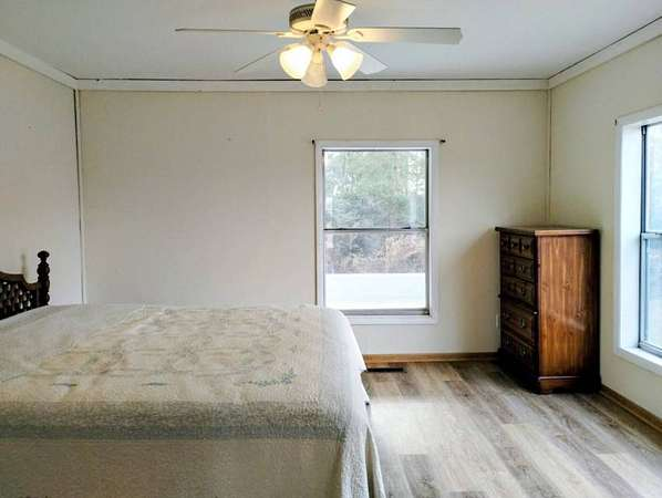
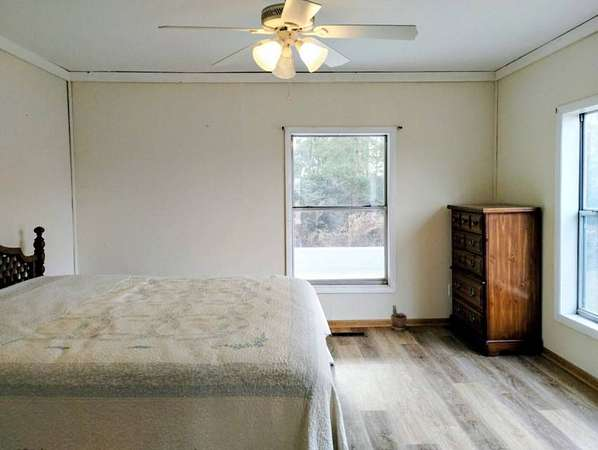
+ potted plant [390,304,408,332]
